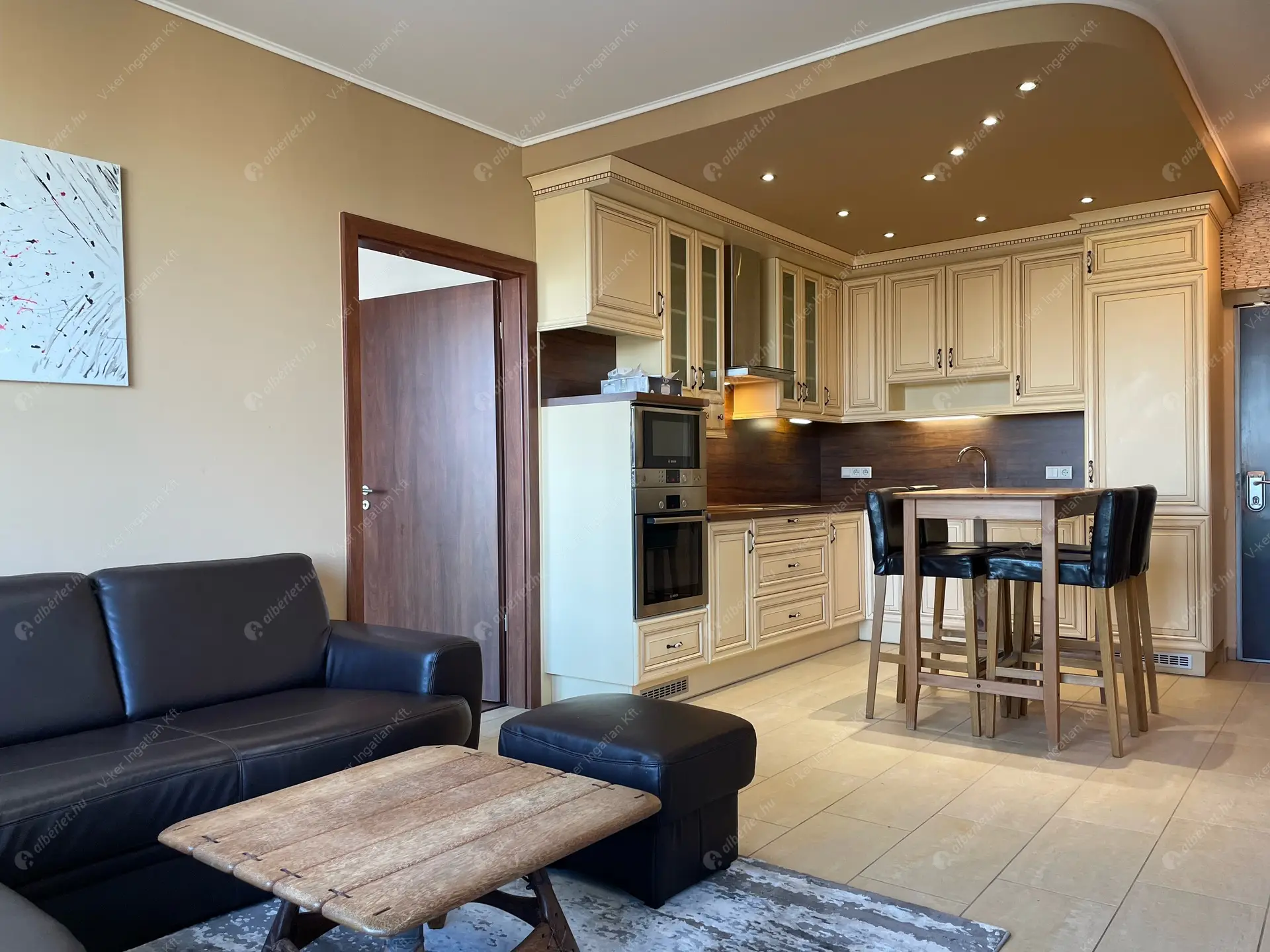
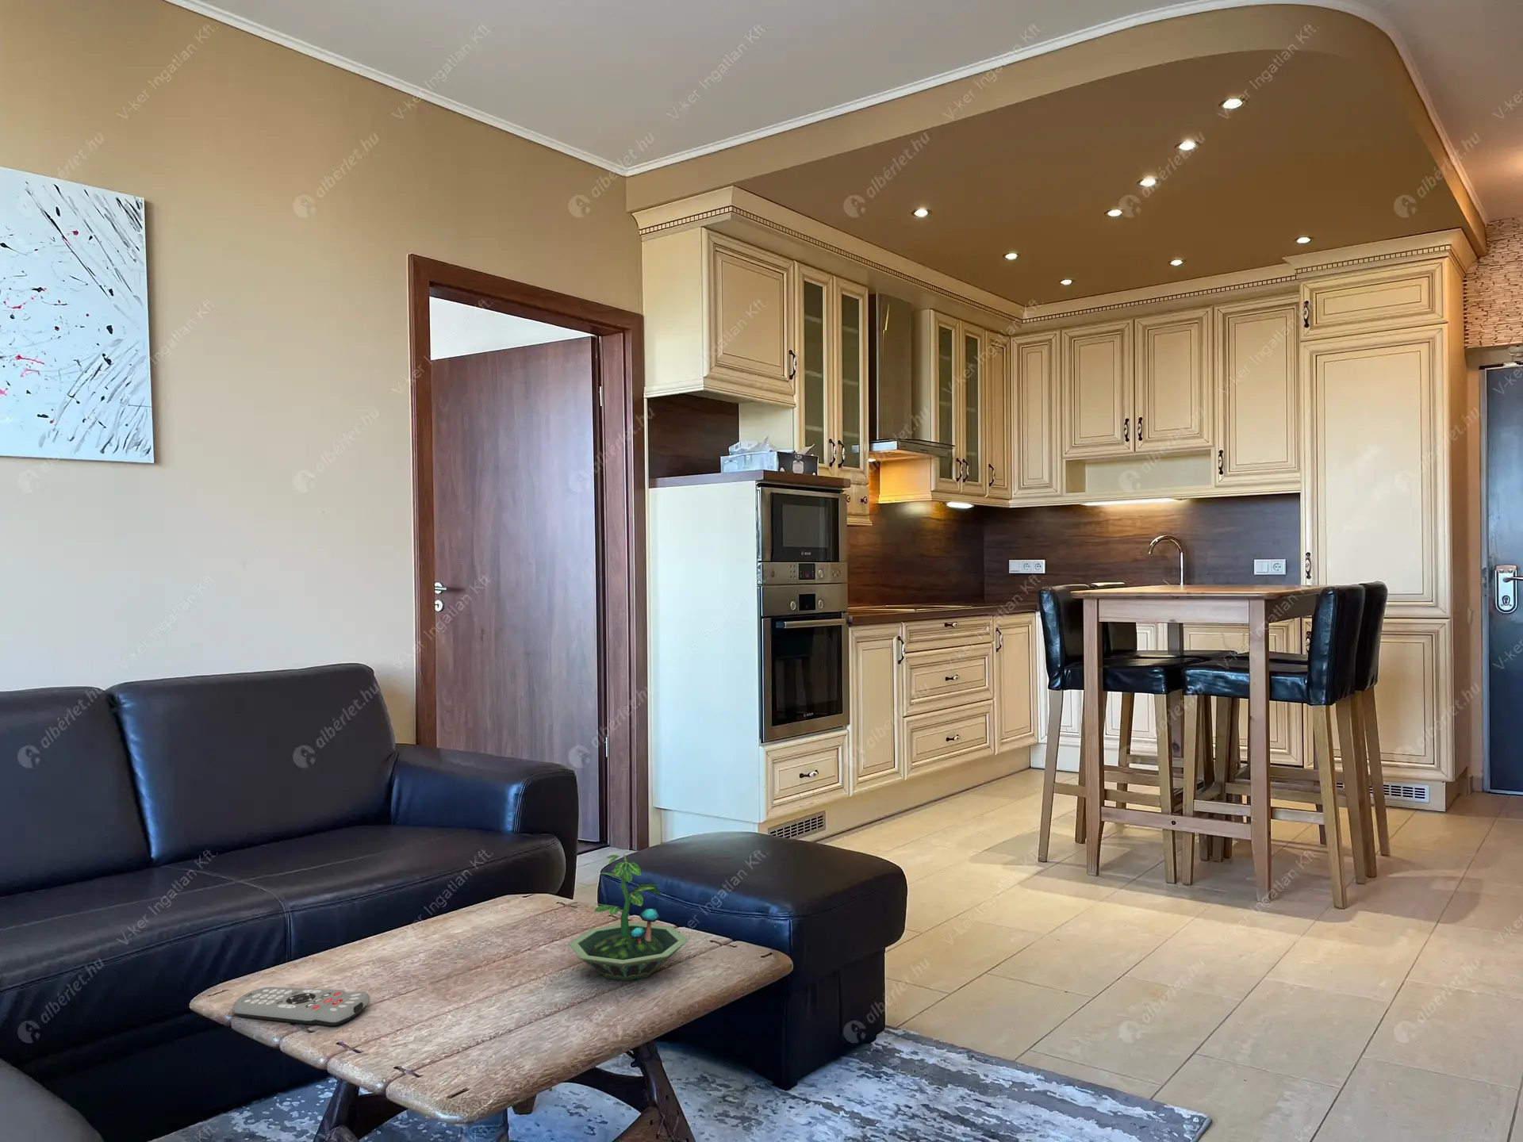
+ remote control [233,986,371,1026]
+ terrarium [567,854,688,981]
